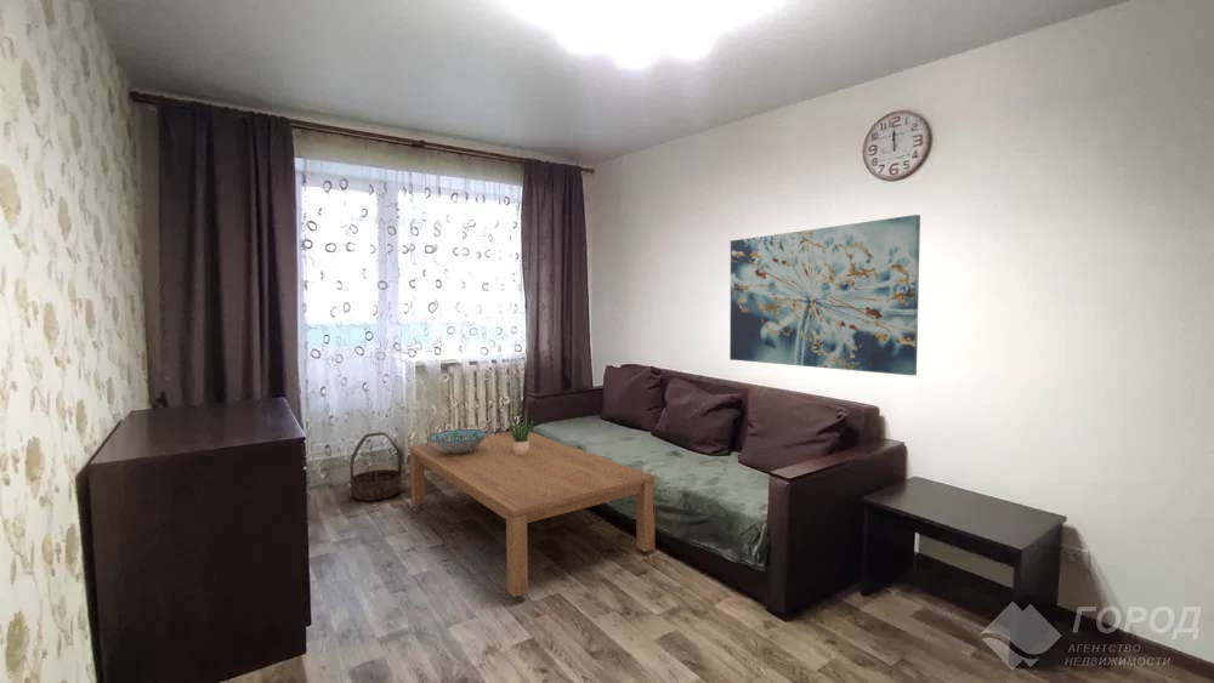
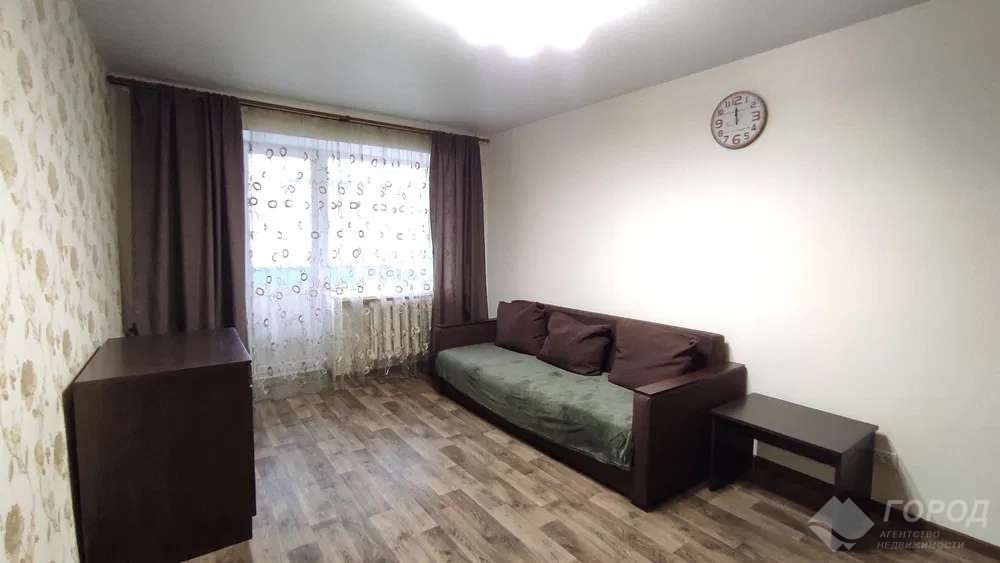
- decorative bowl [430,428,488,454]
- basket [348,431,403,502]
- wall art [728,214,921,377]
- potted plant [505,410,535,455]
- coffee table [408,429,657,598]
